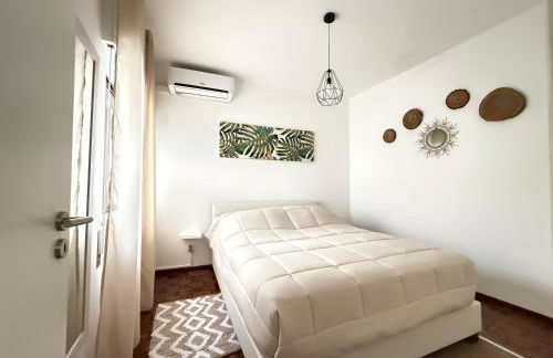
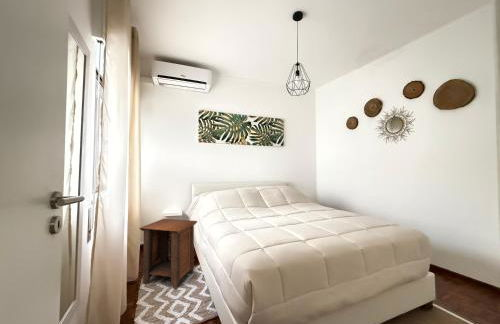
+ nightstand [139,218,198,290]
